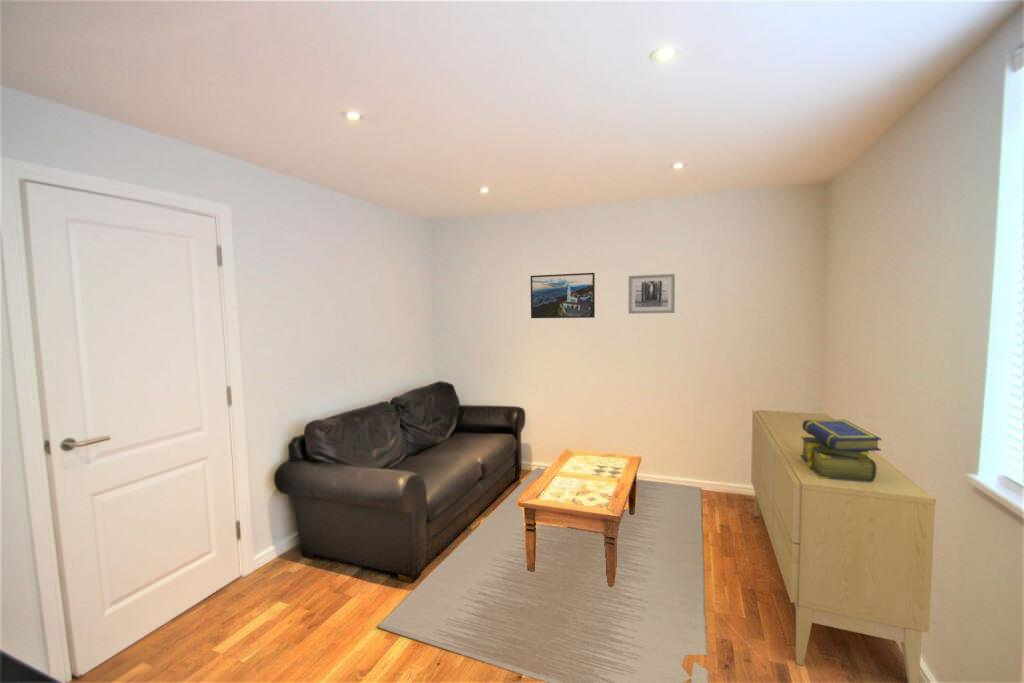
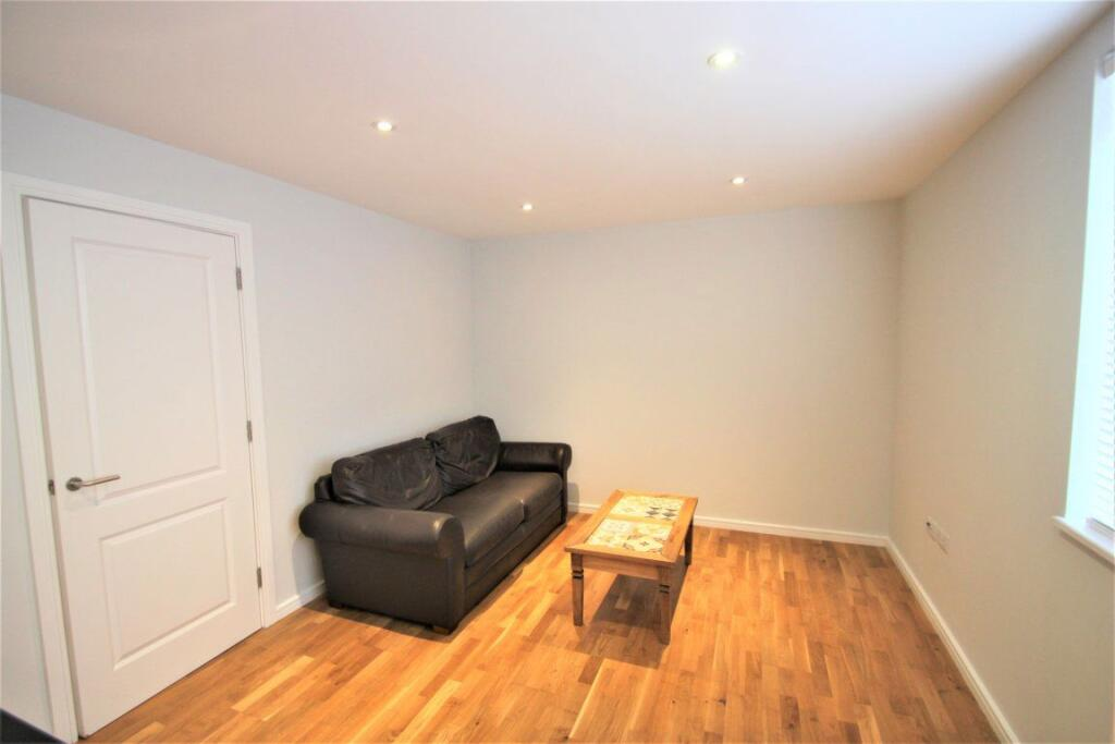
- sideboard [750,409,937,683]
- rug [375,467,710,683]
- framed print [530,272,596,319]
- wall art [628,273,676,315]
- stack of books [800,419,883,482]
